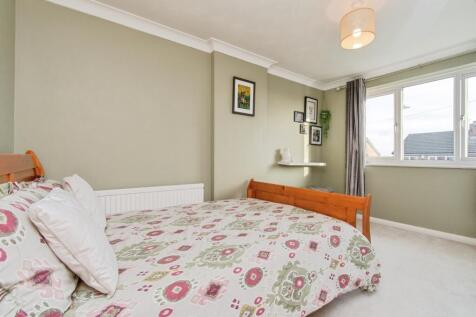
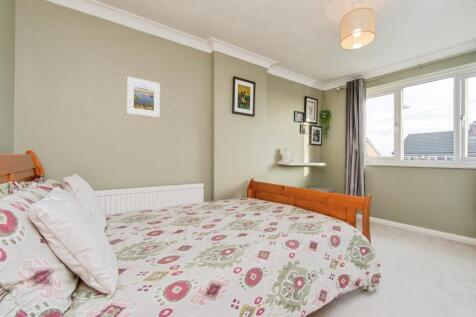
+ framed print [126,76,161,118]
